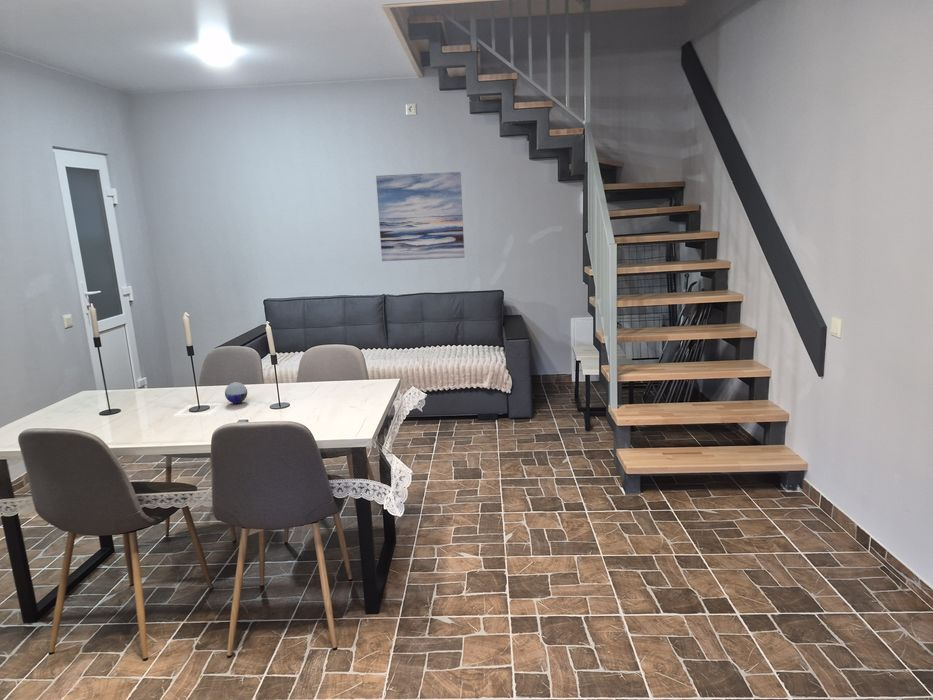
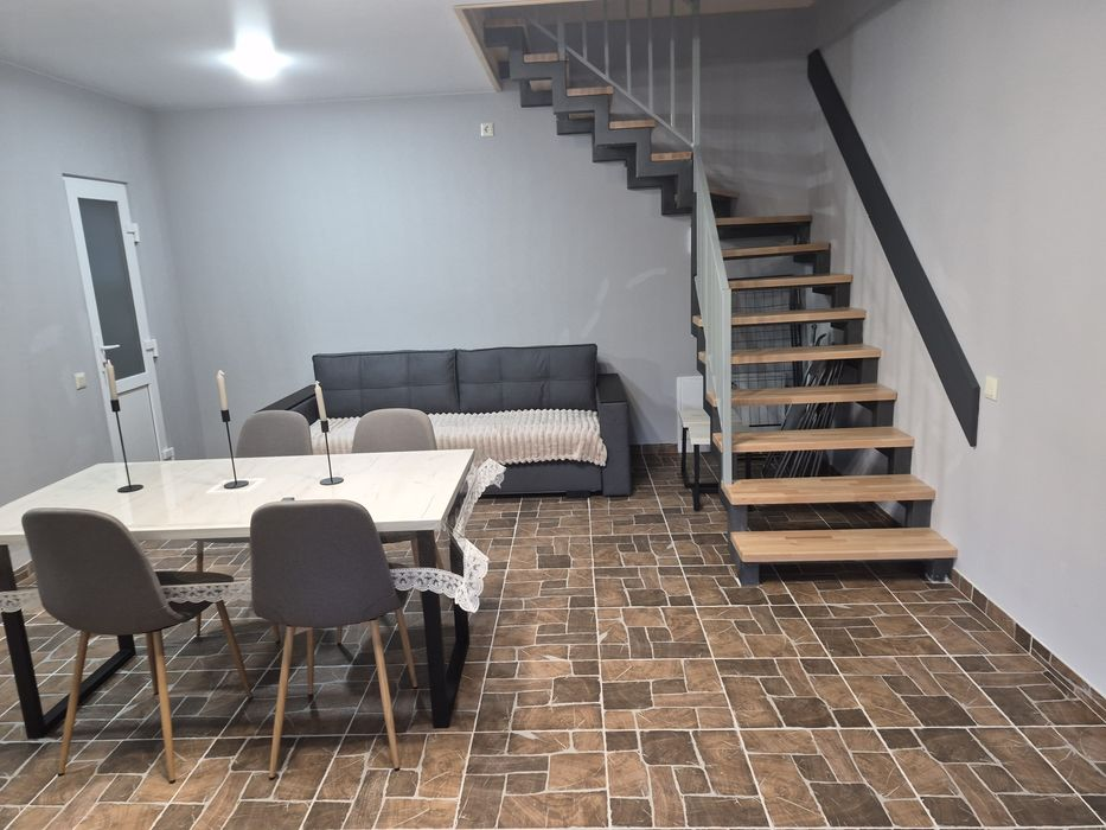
- decorative orb [224,381,248,404]
- wall art [375,171,465,262]
